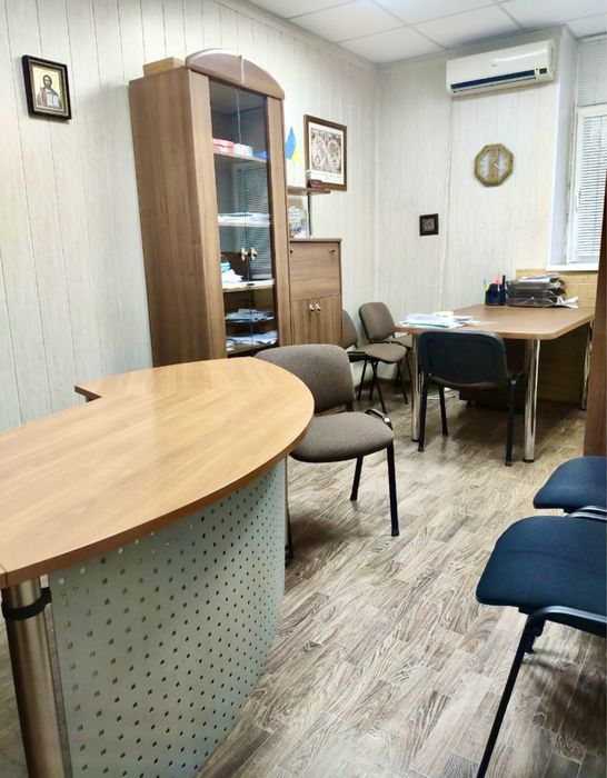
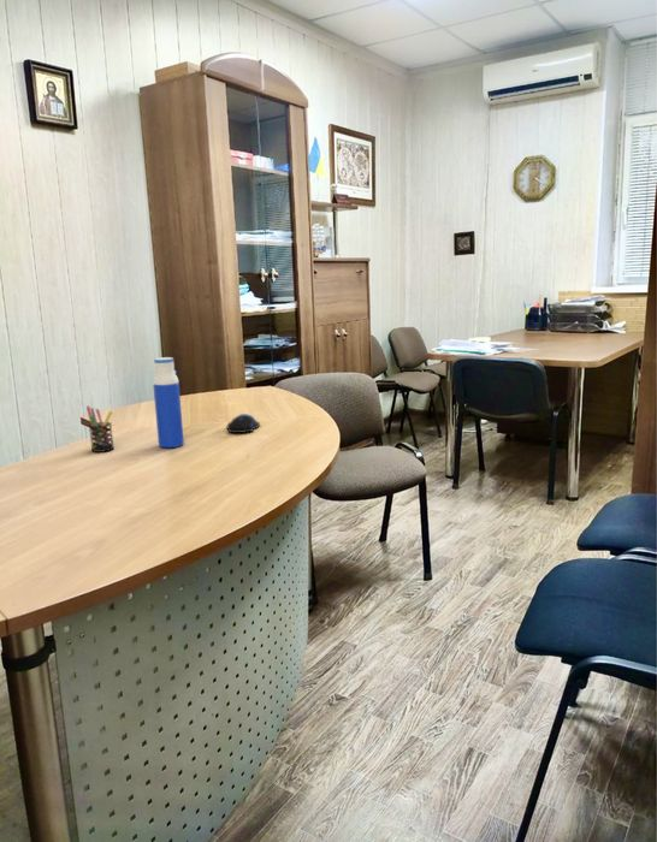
+ water bottle [152,356,185,449]
+ pen holder [85,404,116,453]
+ computer mouse [226,413,261,434]
